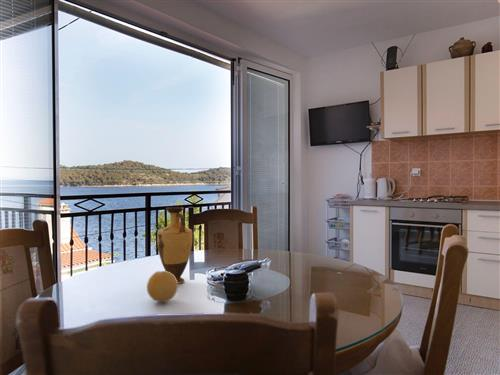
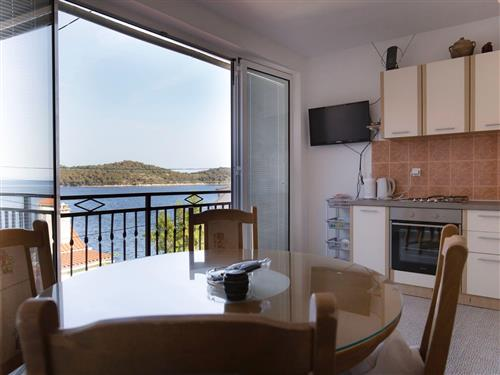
- vase [156,206,193,285]
- fruit [146,270,179,303]
